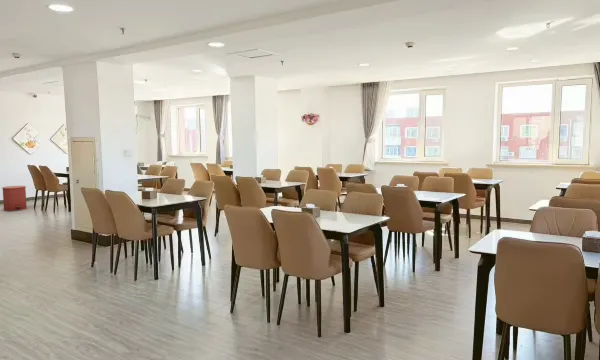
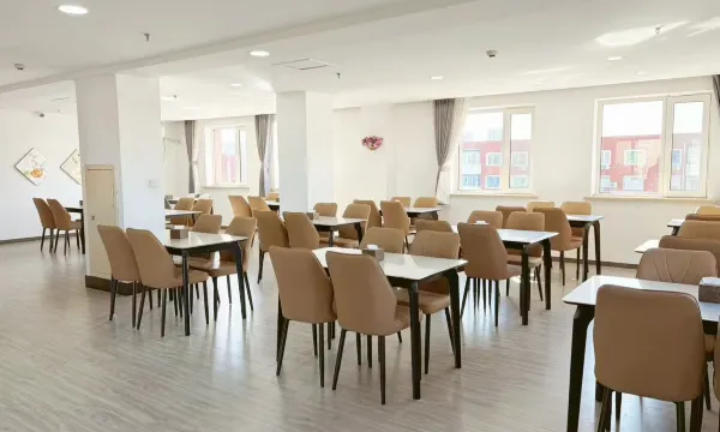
- trash can [1,185,28,212]
